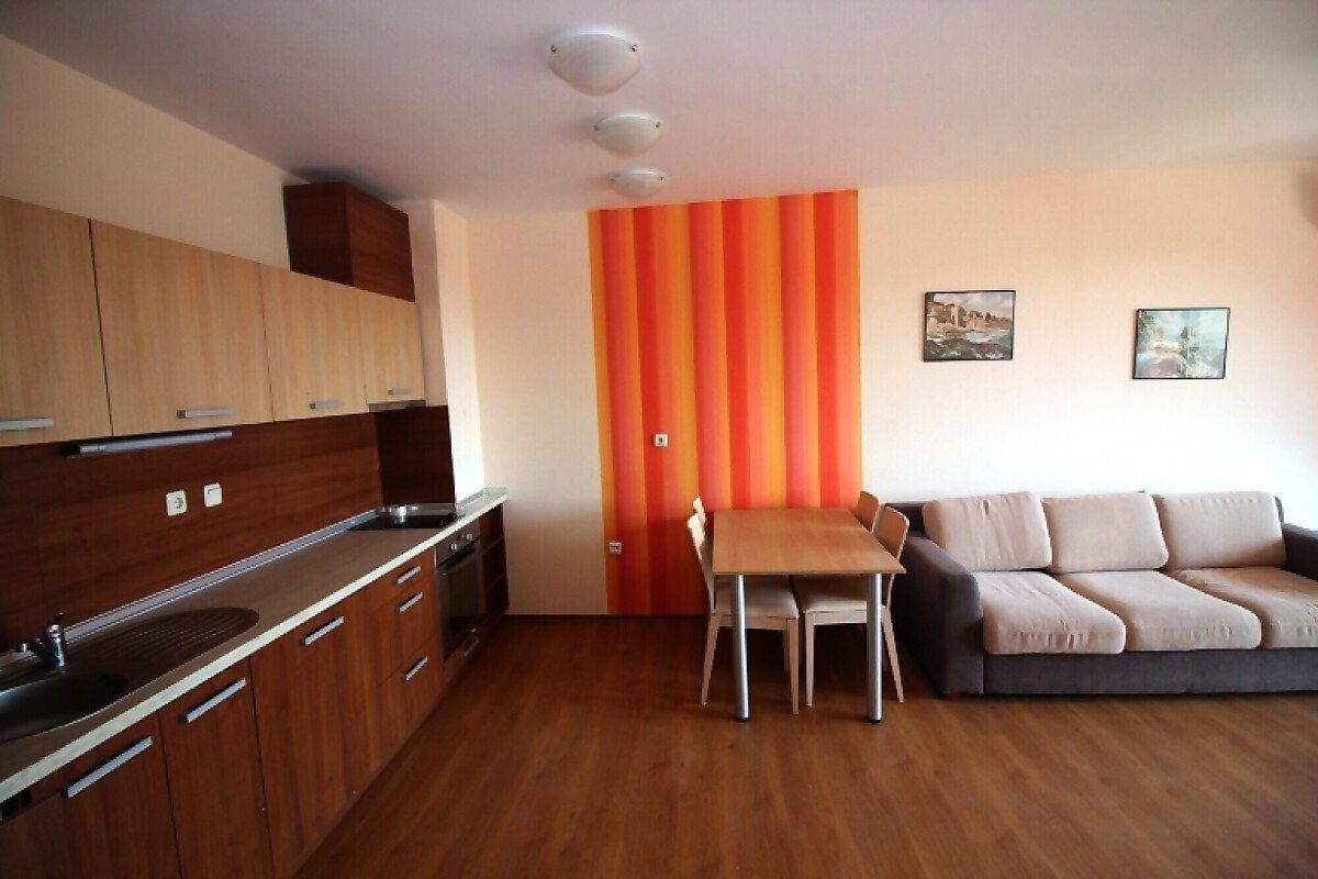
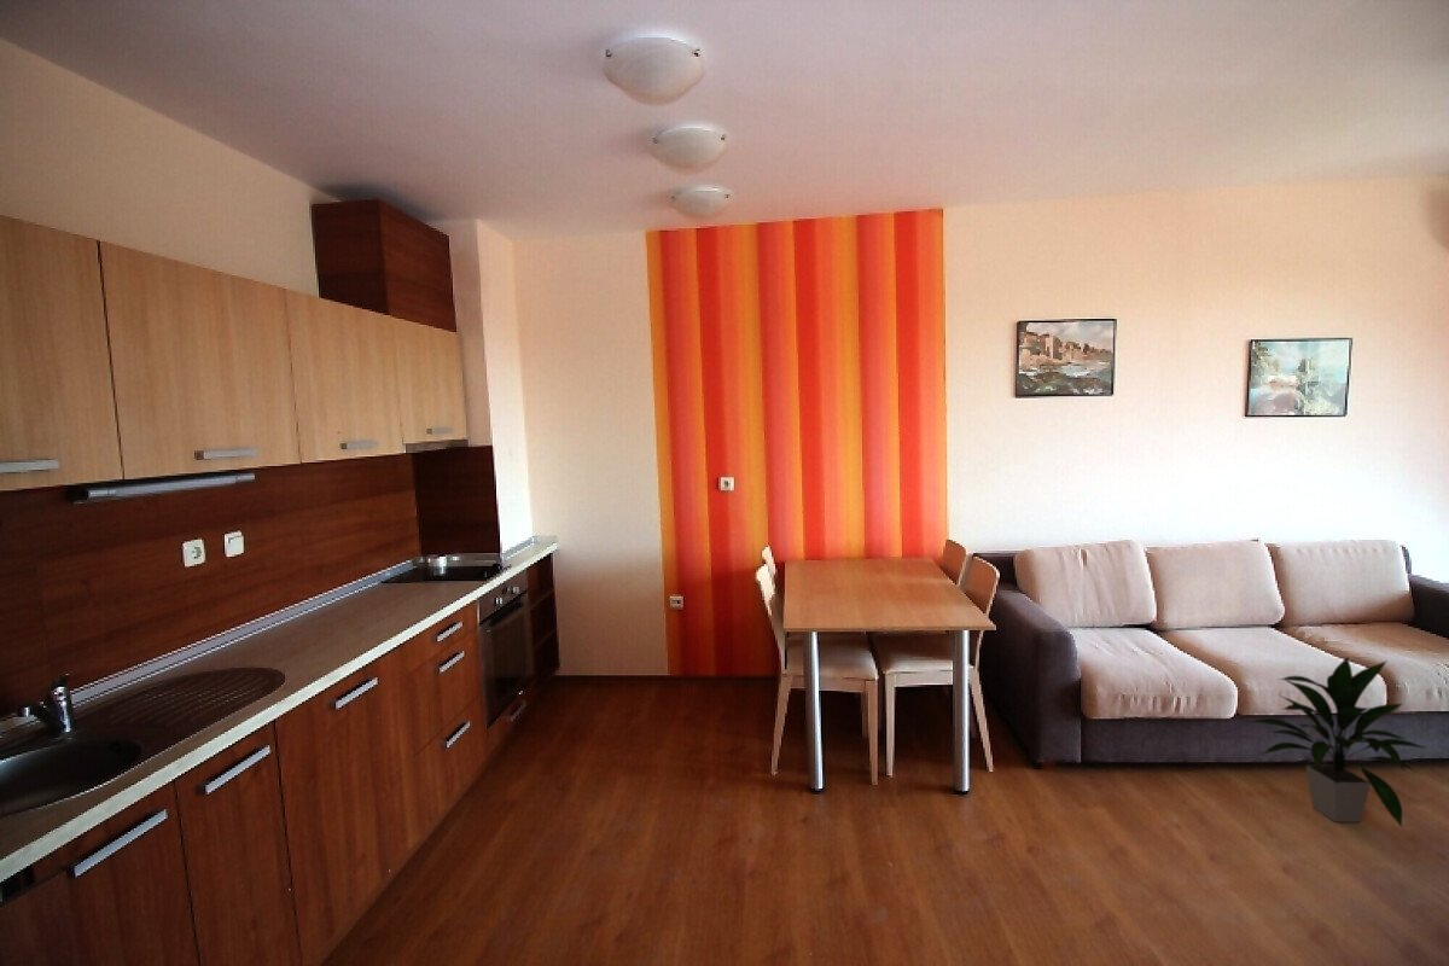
+ indoor plant [1244,656,1426,828]
